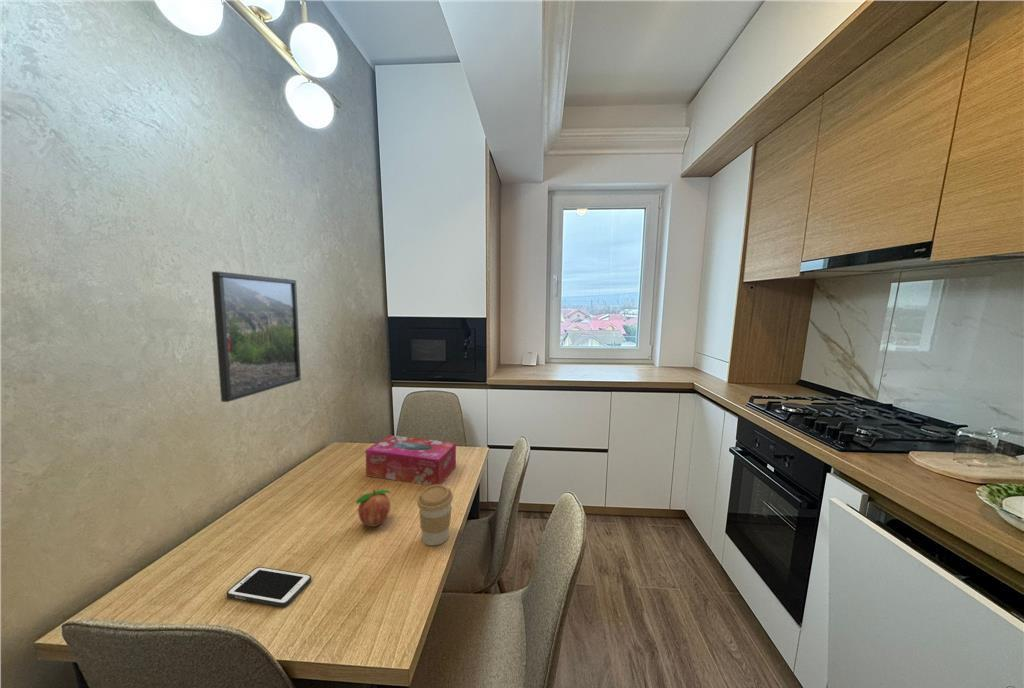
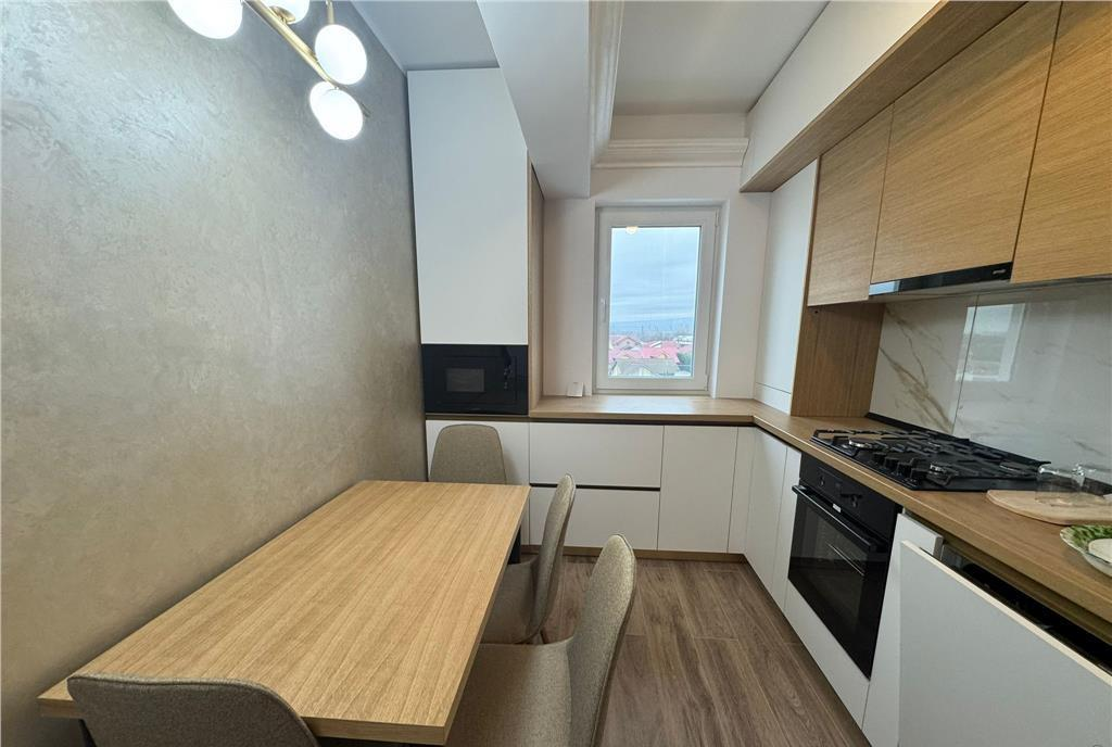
- tissue box [365,434,457,486]
- fruit [355,488,392,528]
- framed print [211,270,302,403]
- cell phone [226,566,312,607]
- coffee cup [416,484,454,547]
